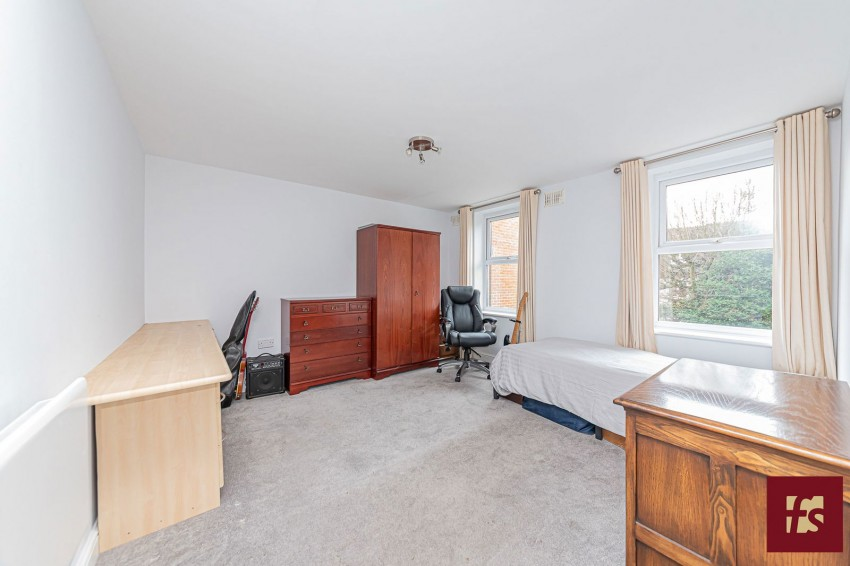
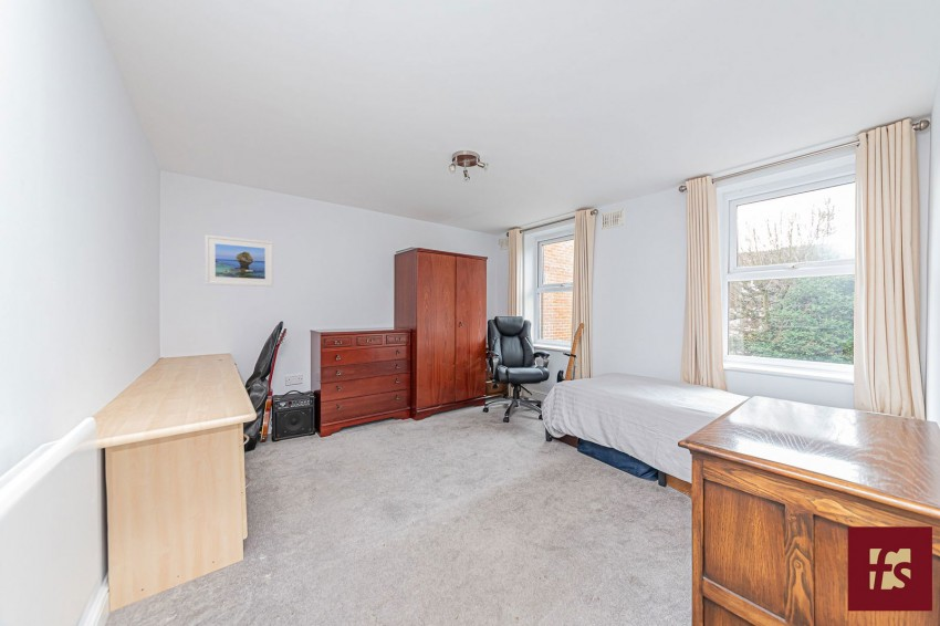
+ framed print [205,234,274,288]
